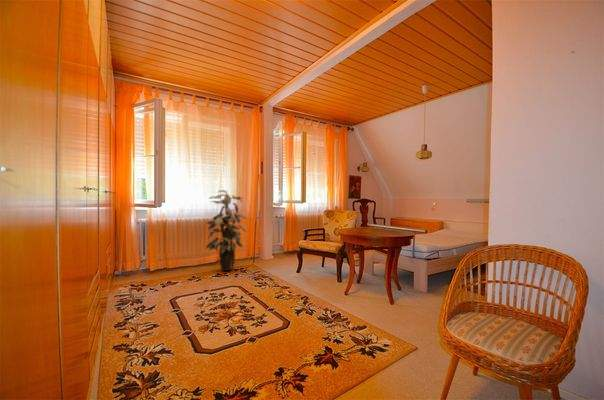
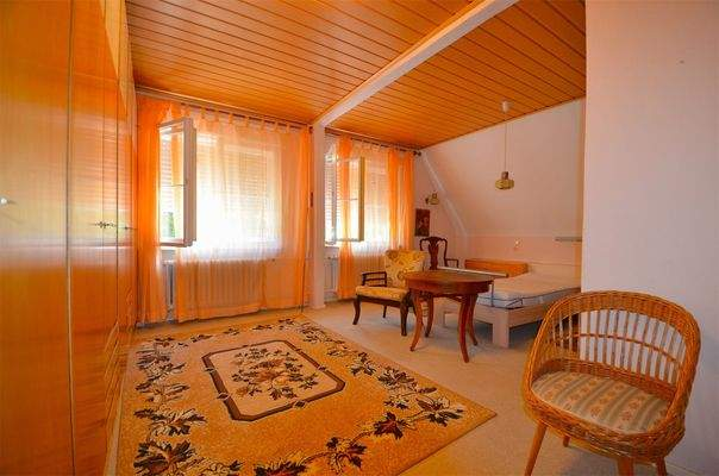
- indoor plant [205,189,247,272]
